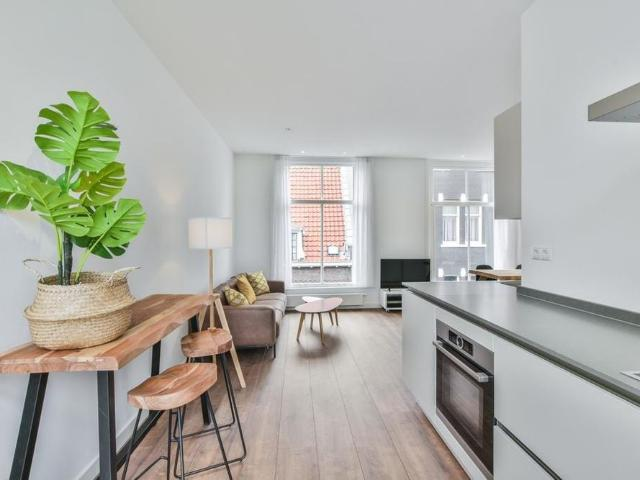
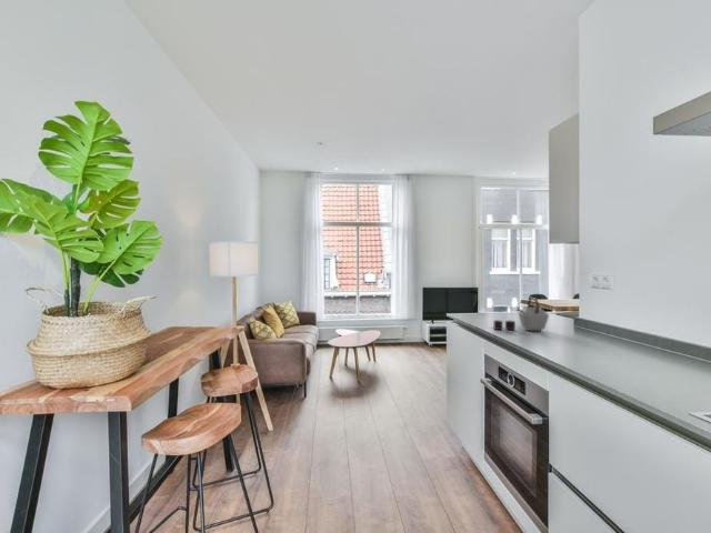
+ kettle [492,296,550,332]
